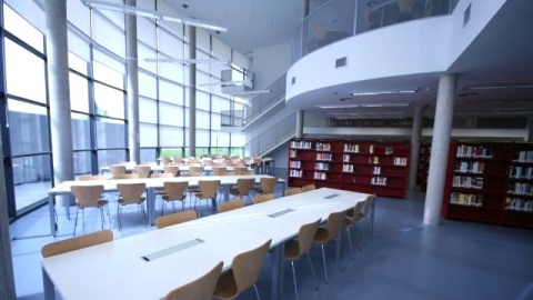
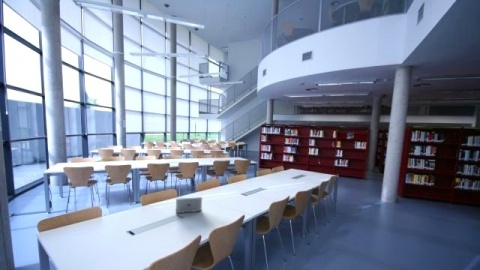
+ laptop [175,196,203,214]
